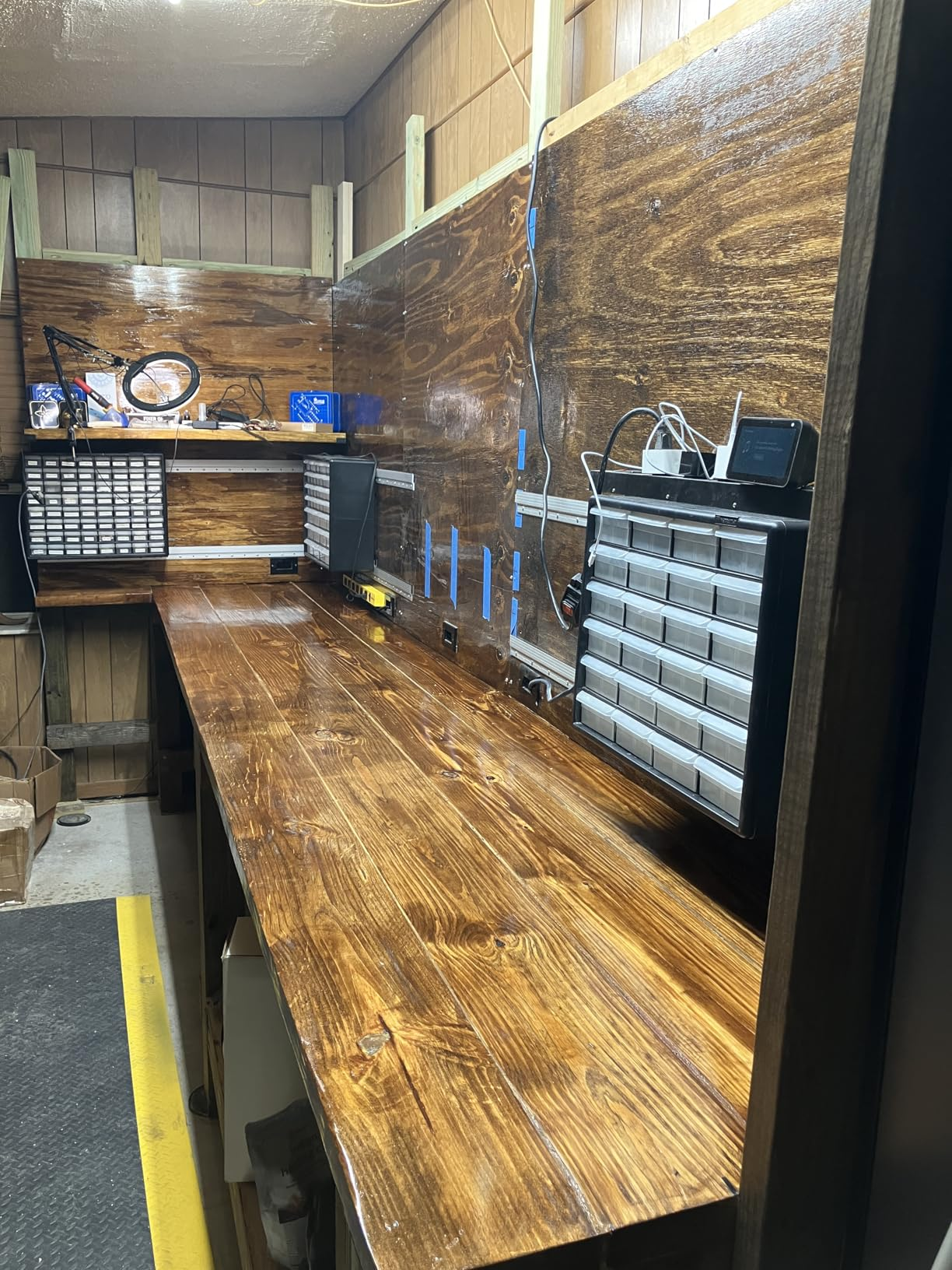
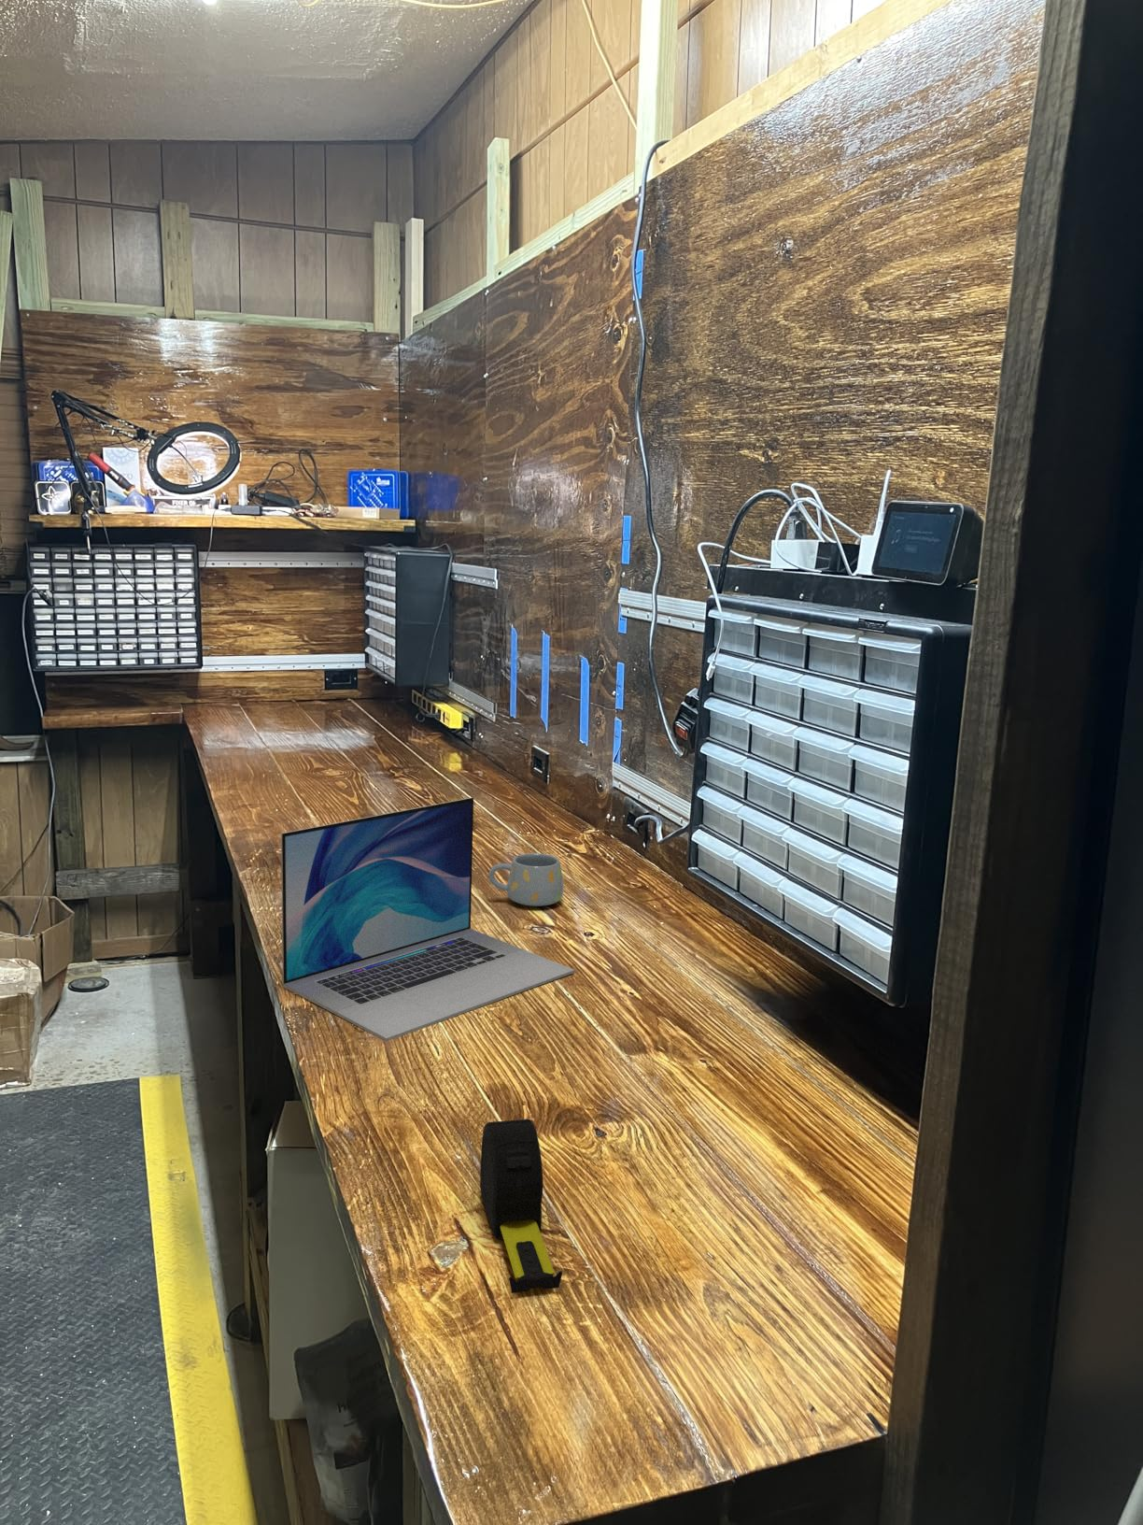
+ tape measure [479,1118,563,1294]
+ laptop [280,797,576,1042]
+ mug [487,853,564,908]
